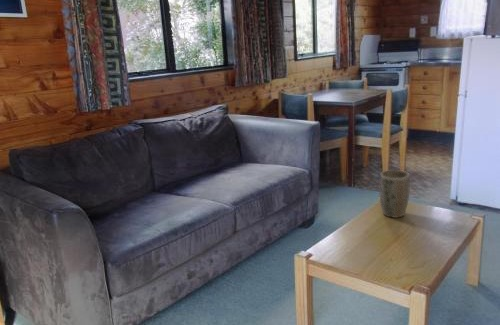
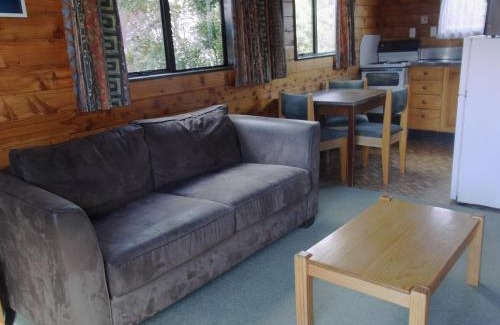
- plant pot [378,169,411,219]
